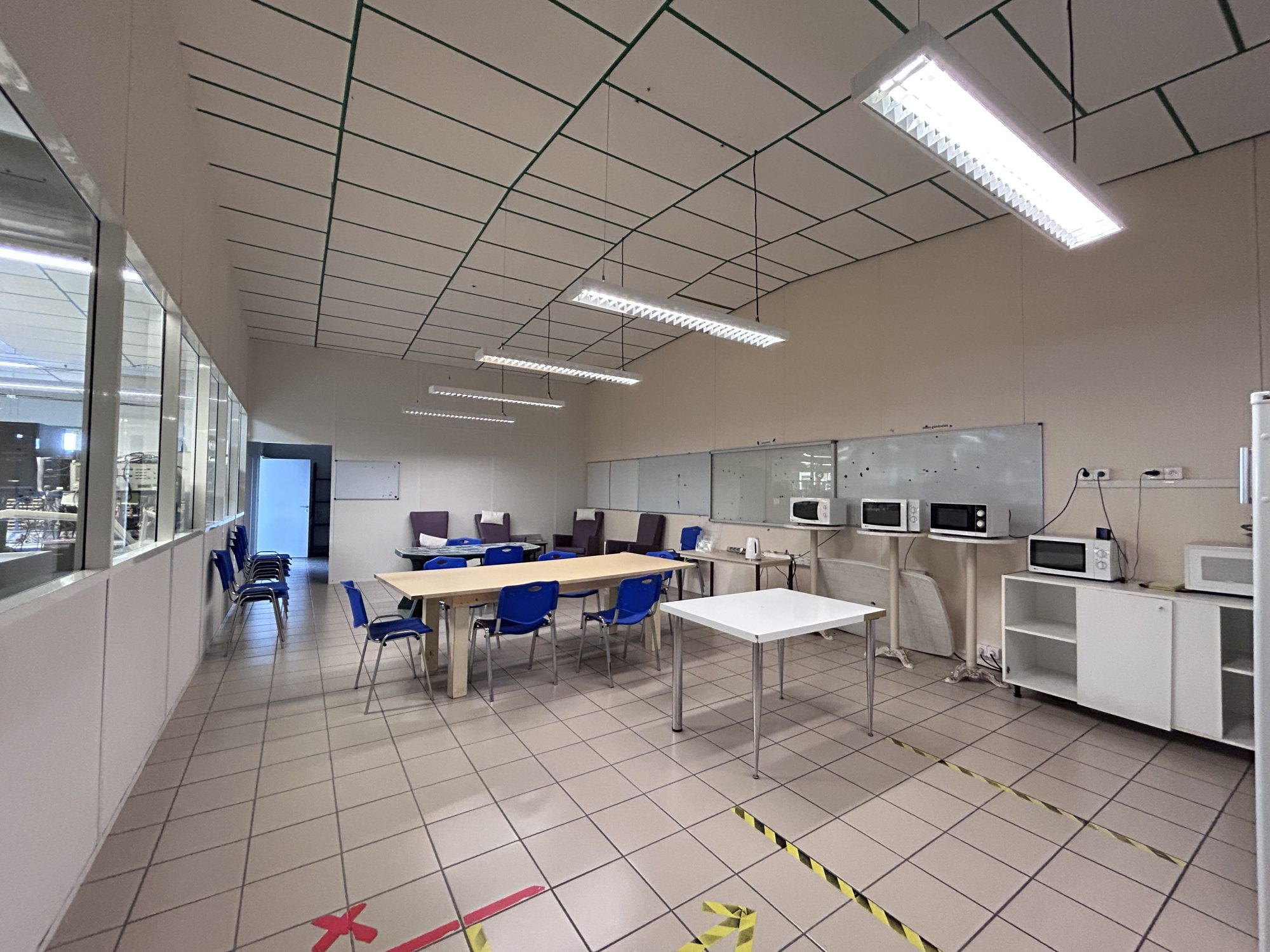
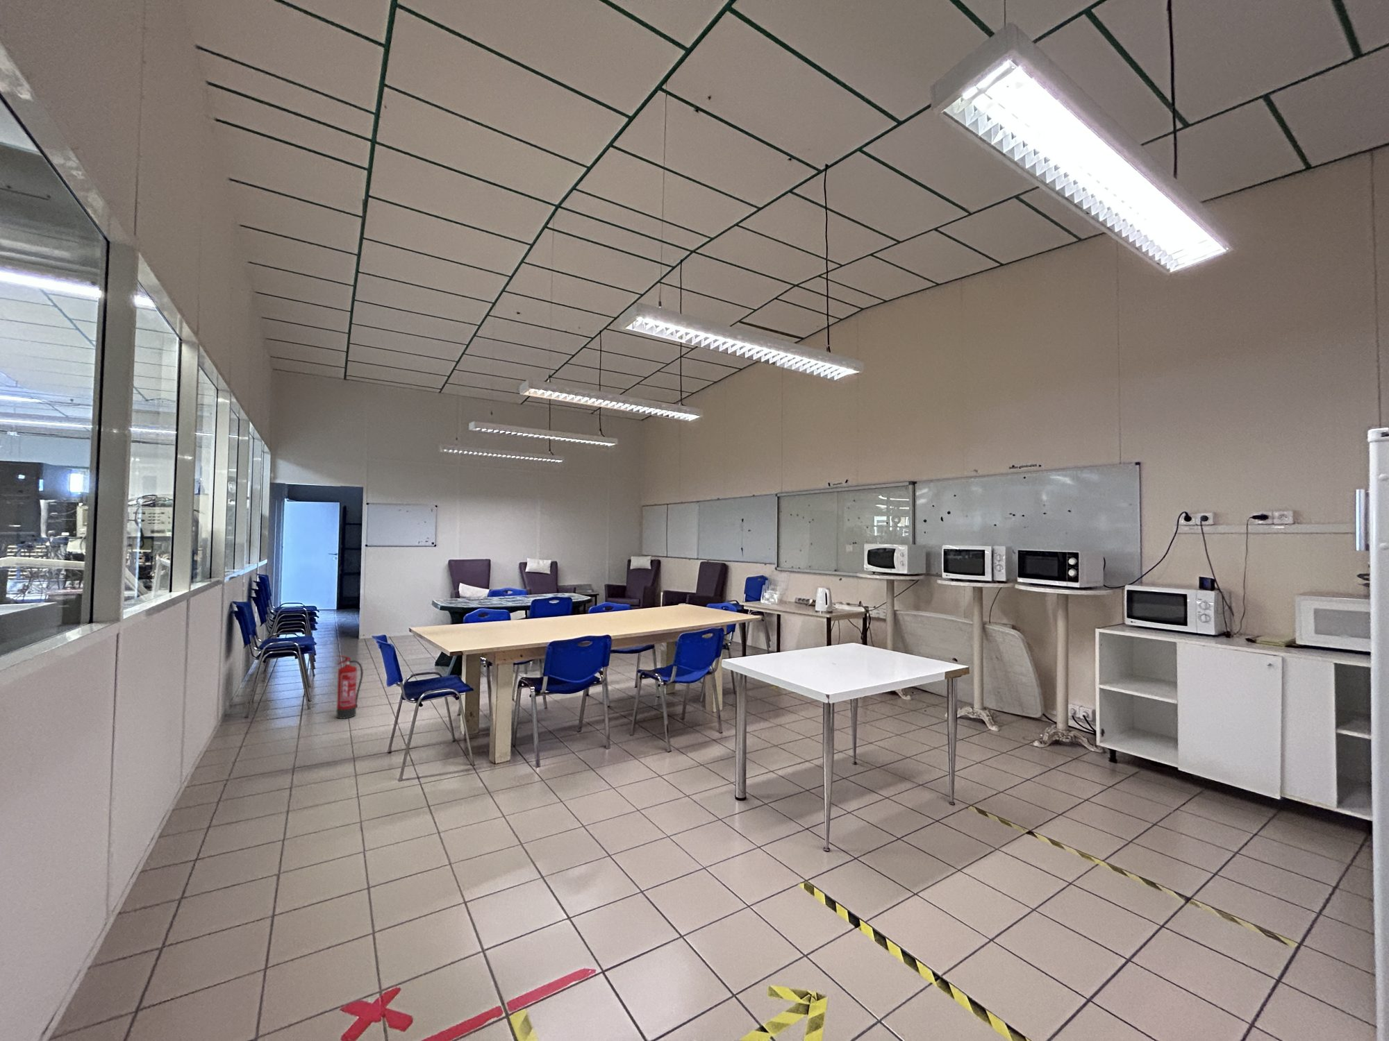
+ fire extinguisher [336,655,364,720]
